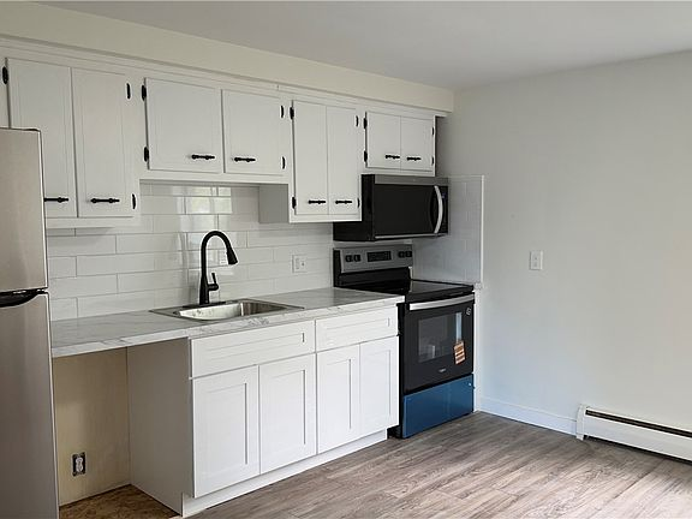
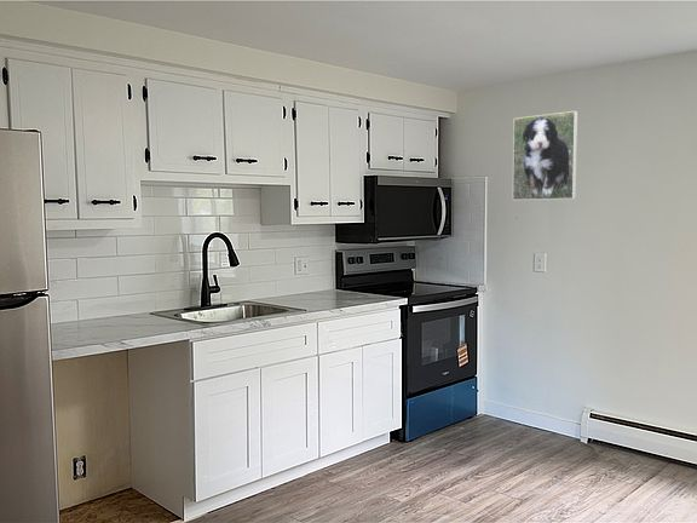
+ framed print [512,110,578,201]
